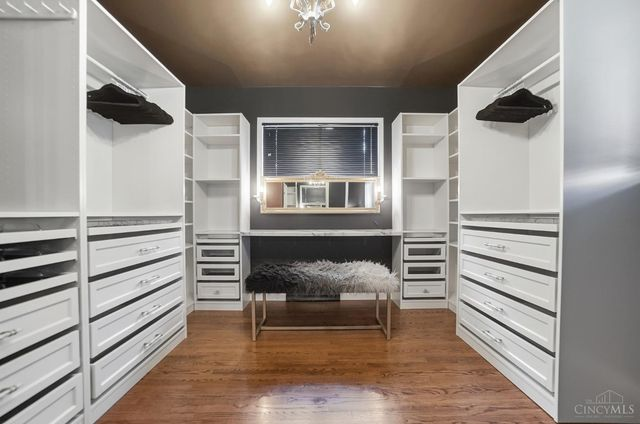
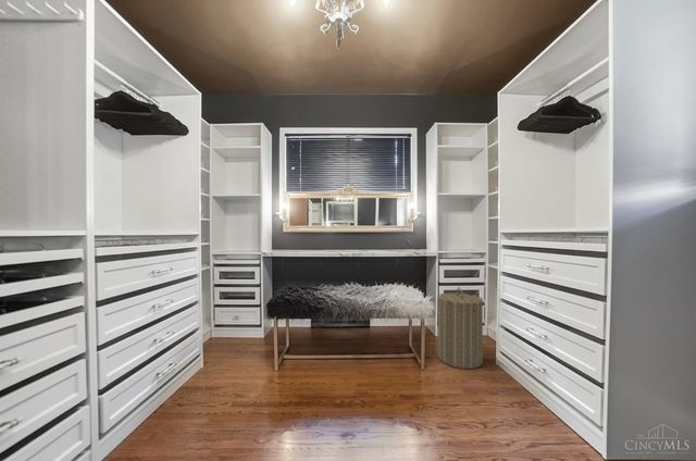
+ laundry hamper [436,287,484,370]
